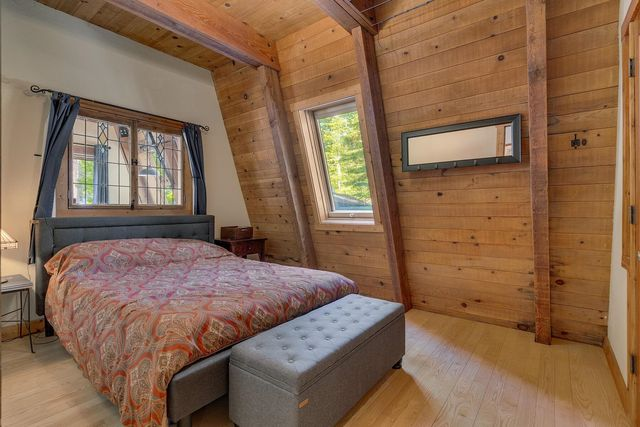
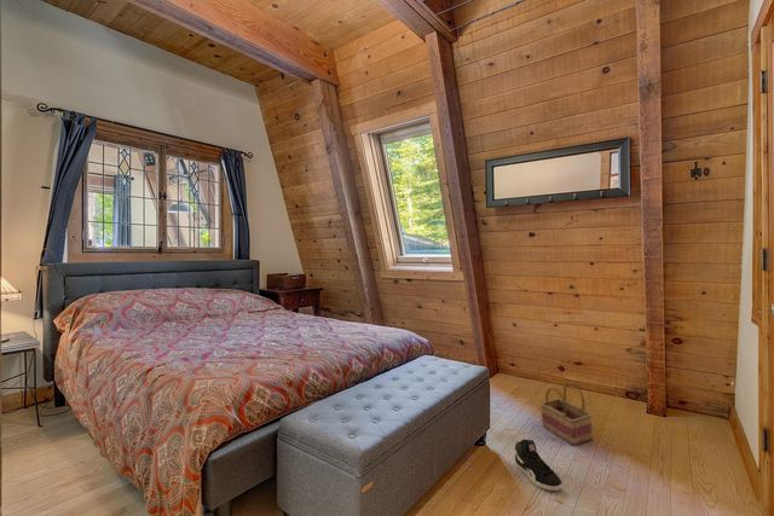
+ sneaker [514,439,564,492]
+ basket [539,381,594,447]
